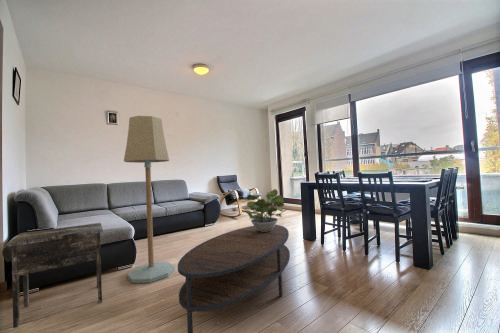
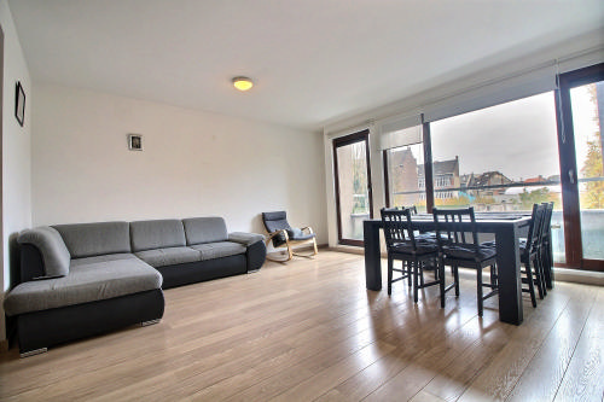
- floor lamp [123,115,175,284]
- potted plant [243,188,288,232]
- side table [7,222,104,329]
- coffee table [177,224,291,333]
